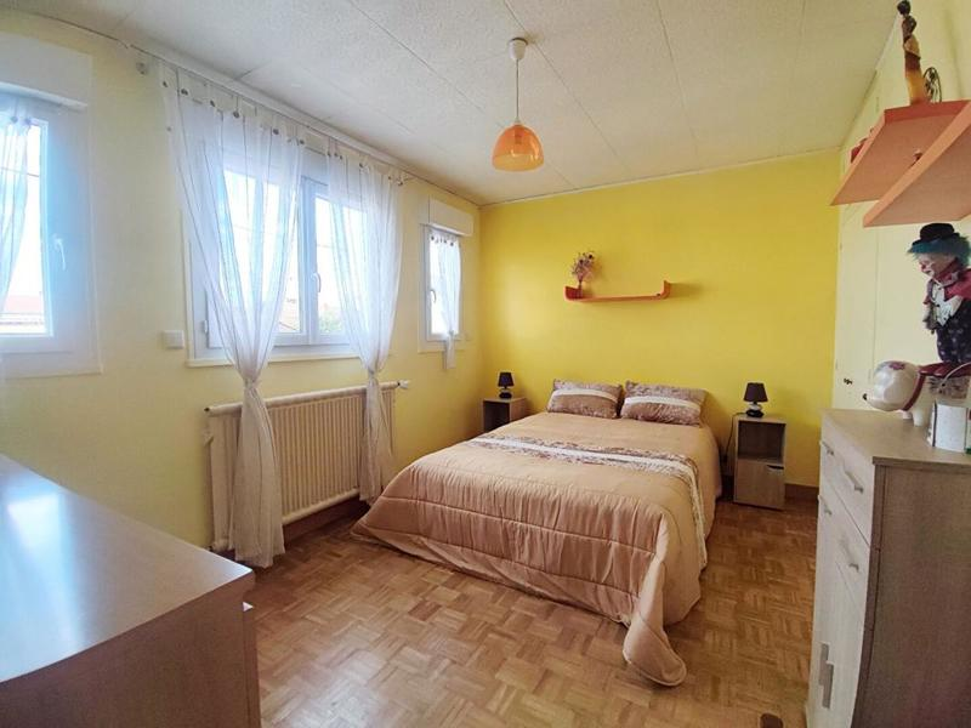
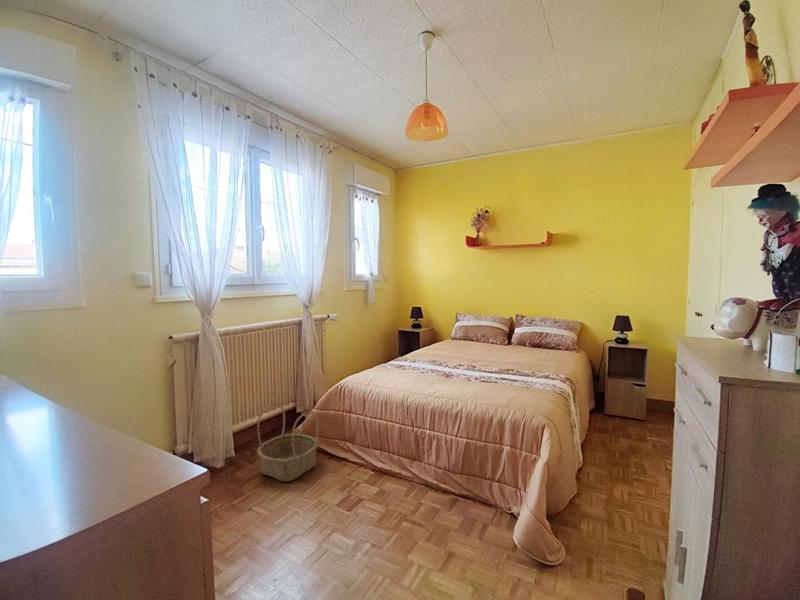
+ basket [256,402,320,482]
